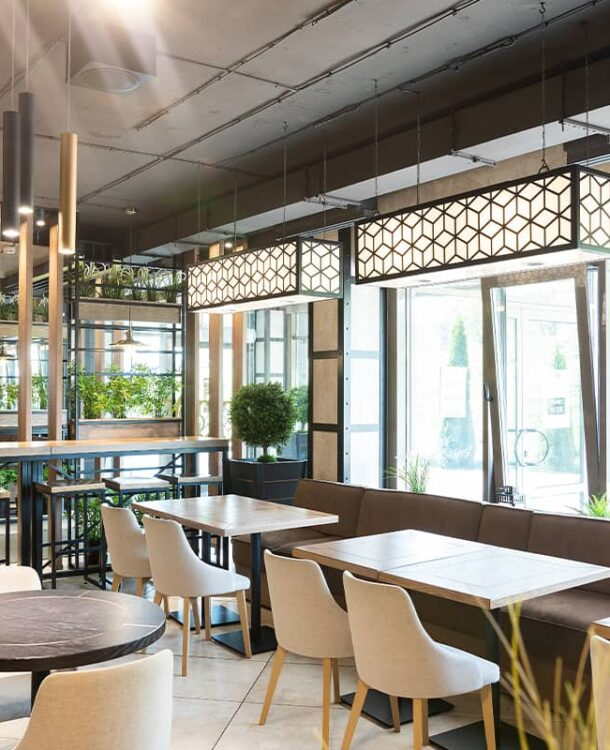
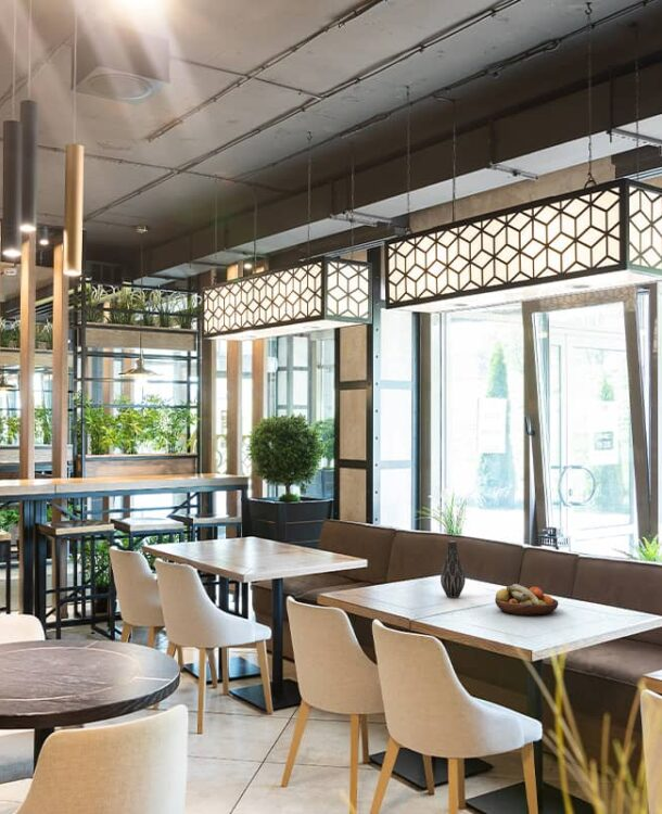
+ vase [440,539,467,599]
+ fruit bowl [494,583,559,616]
